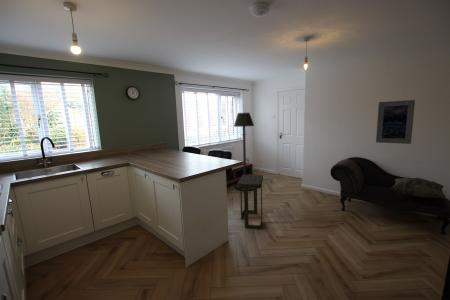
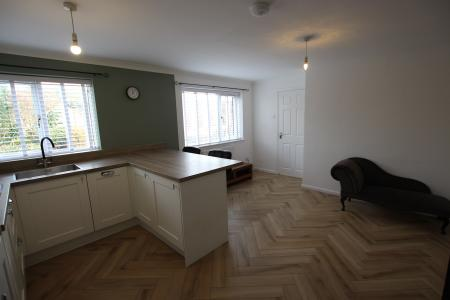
- floor lamp [233,112,255,192]
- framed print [375,99,416,145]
- side table [237,174,264,230]
- decorative pillow [391,176,447,199]
